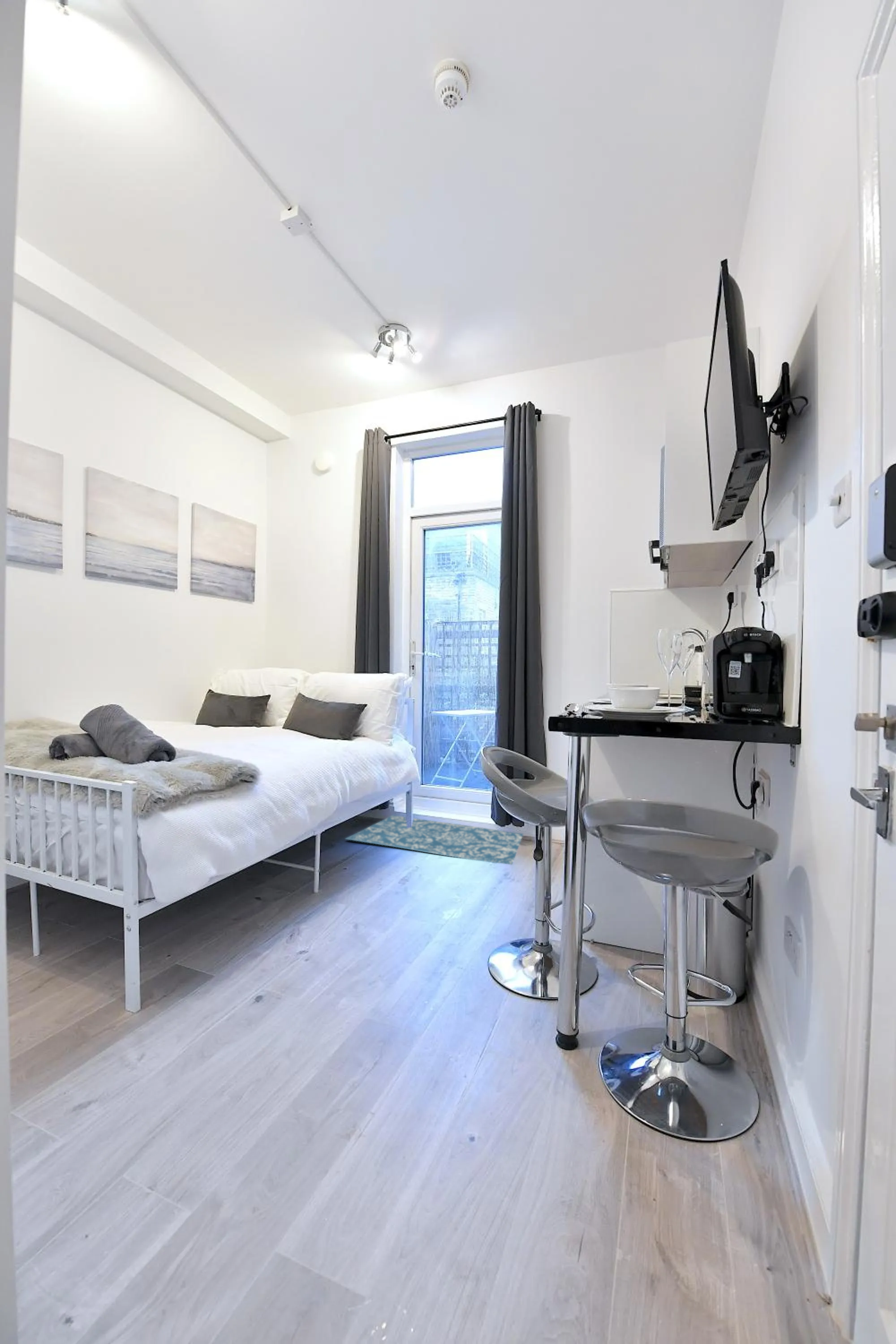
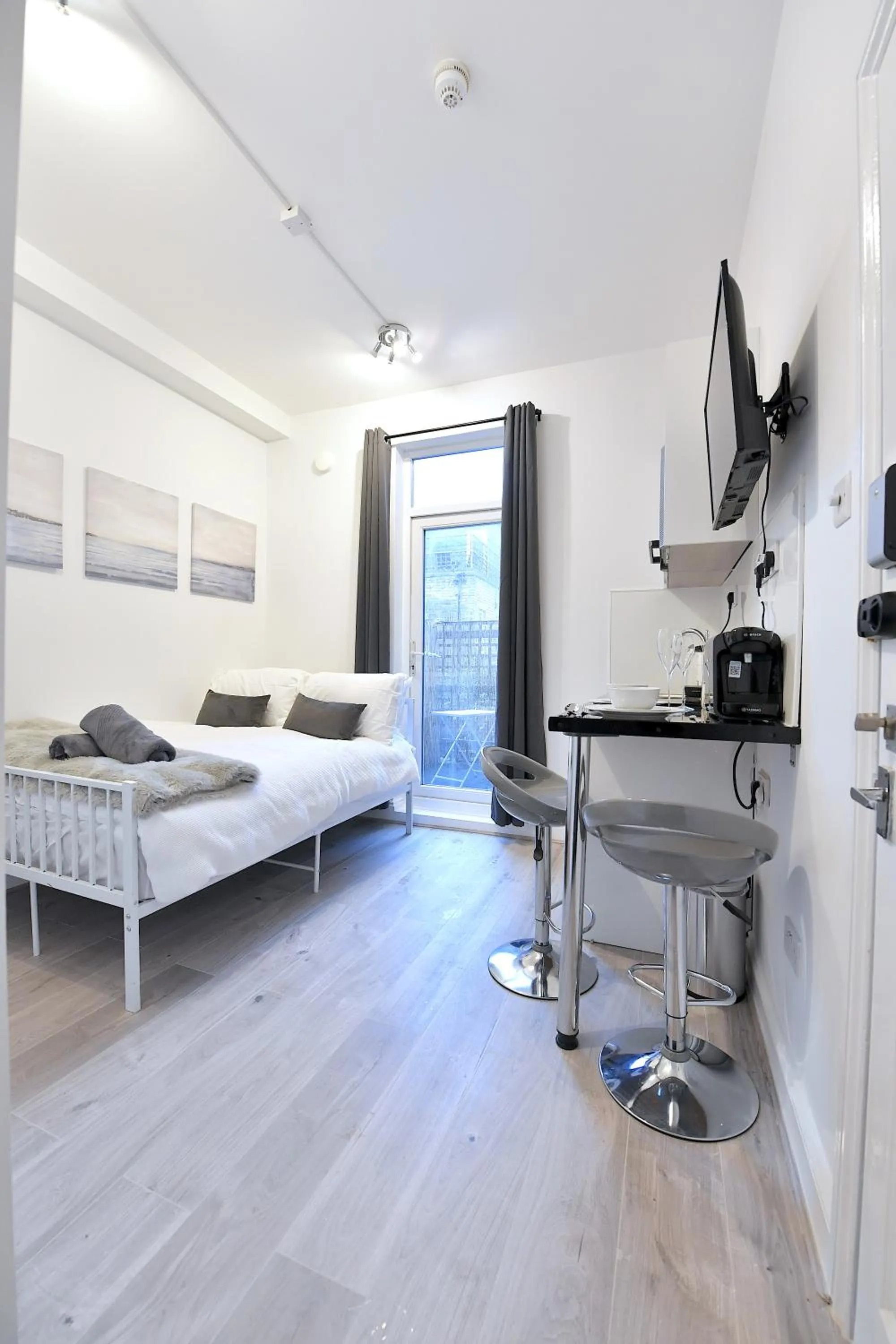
- rug [345,814,524,866]
